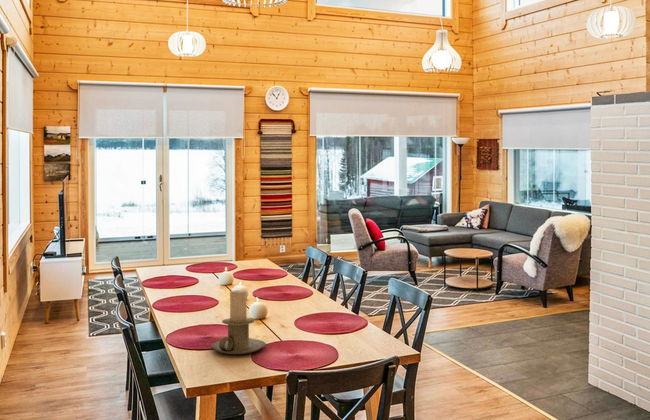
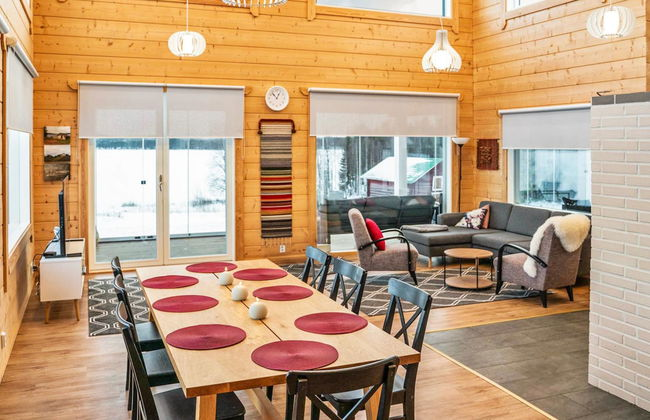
- candle holder [209,289,267,355]
